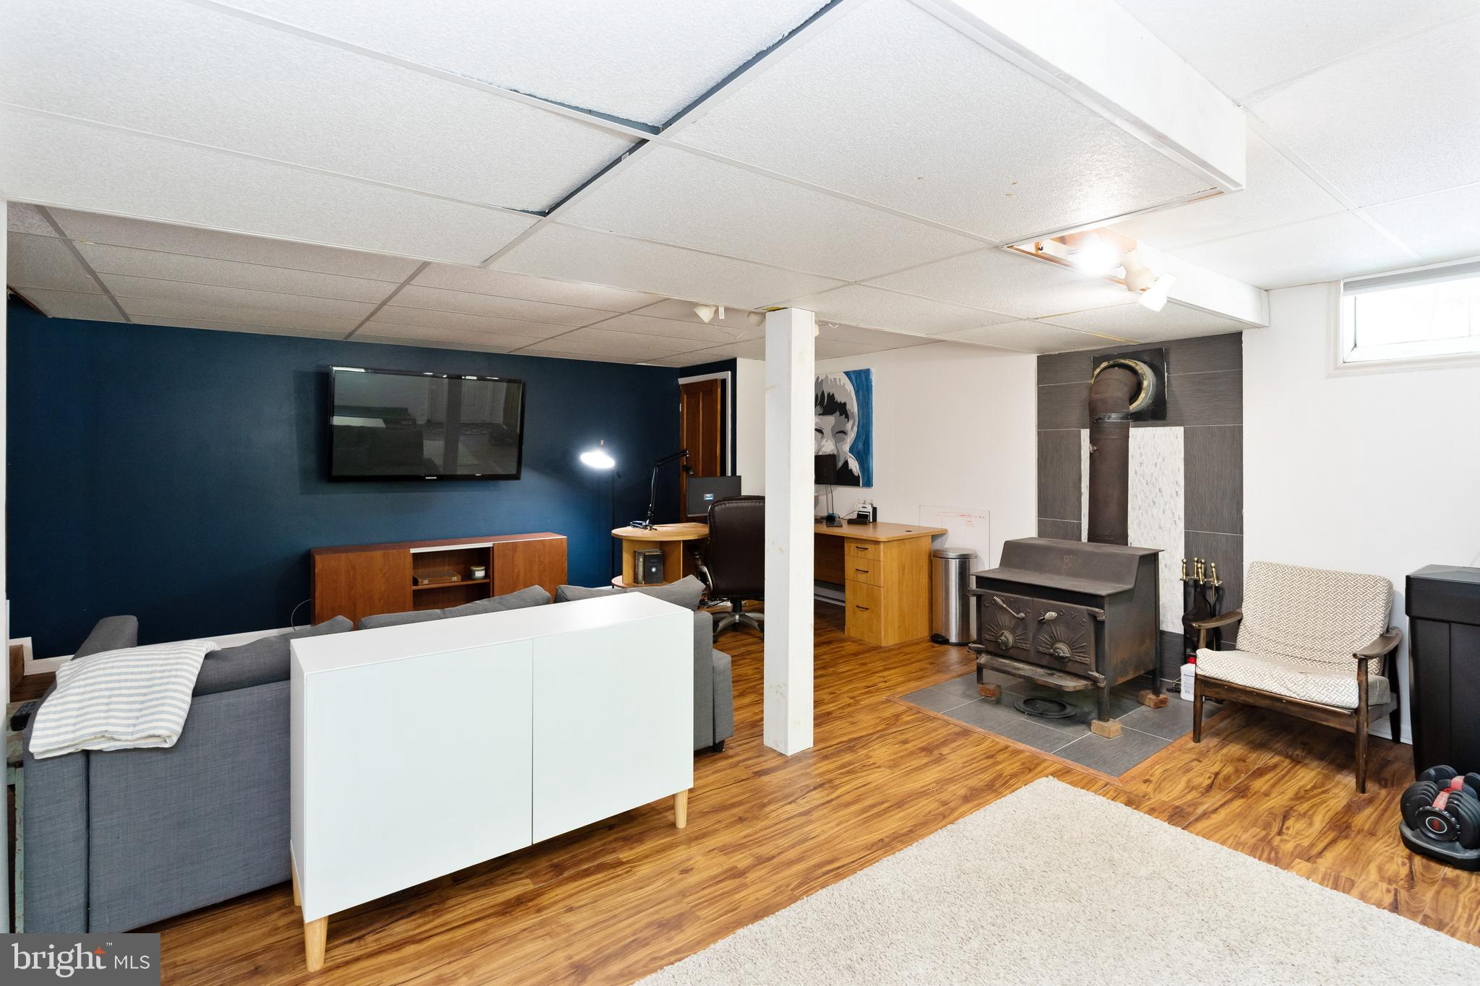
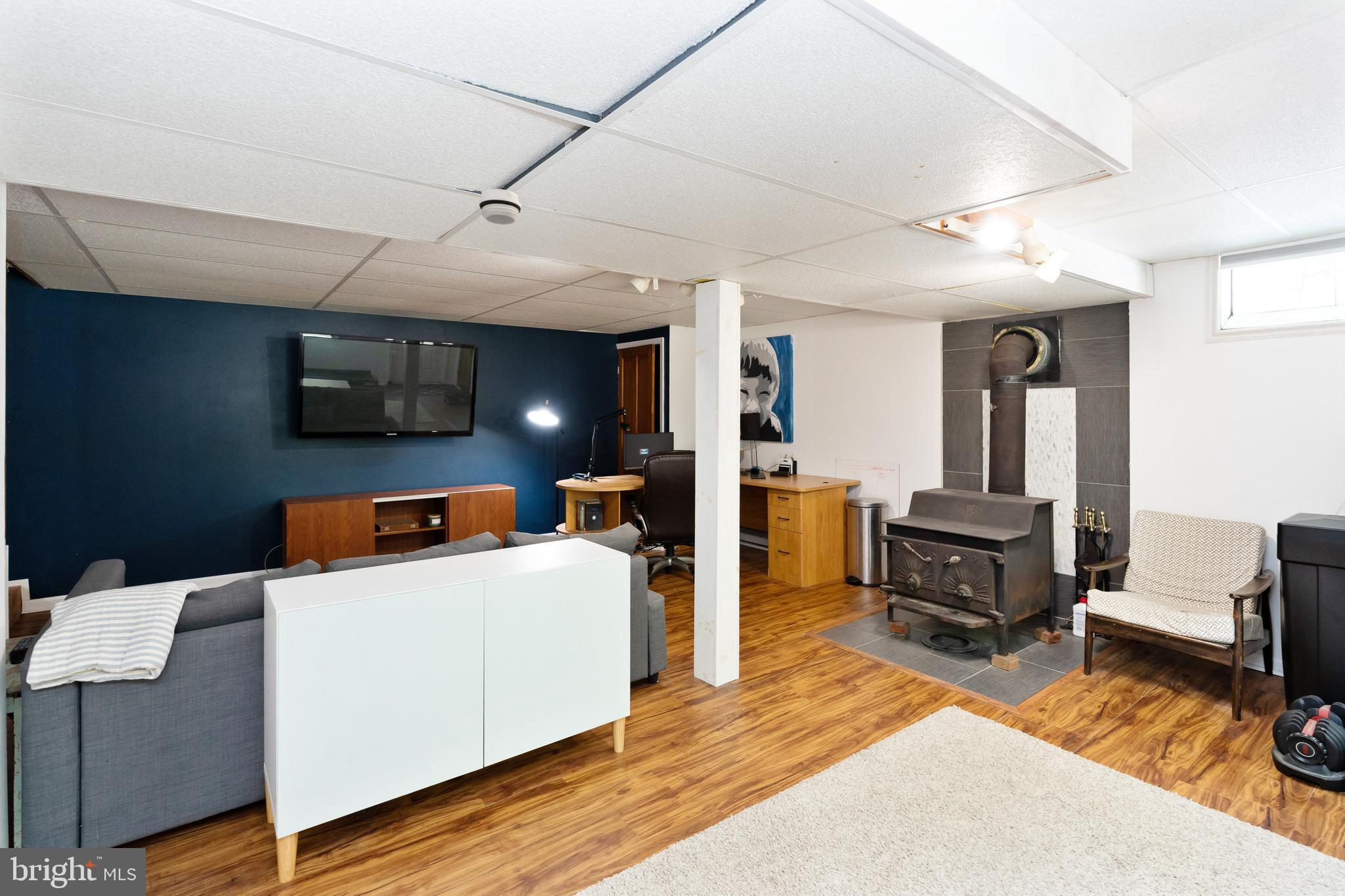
+ smoke detector [478,188,522,225]
